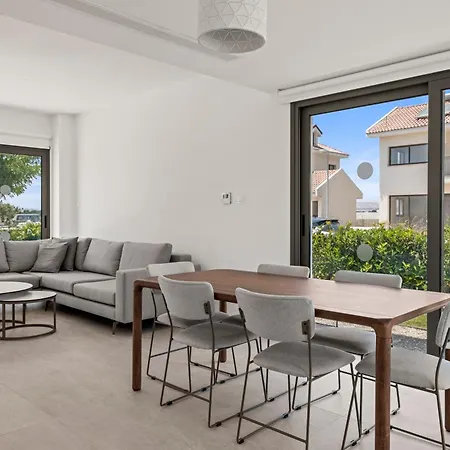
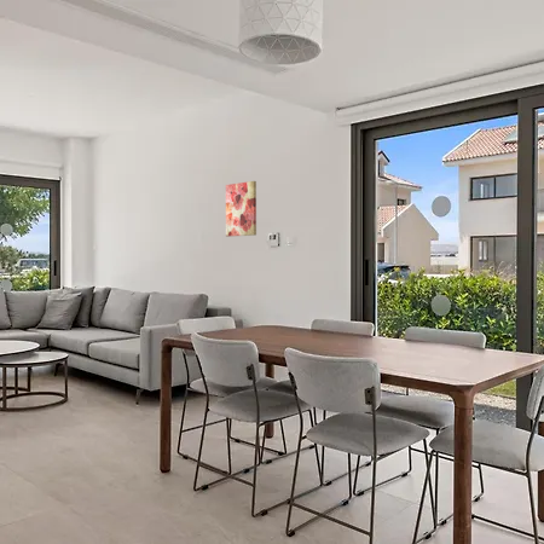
+ wall art [225,180,257,238]
